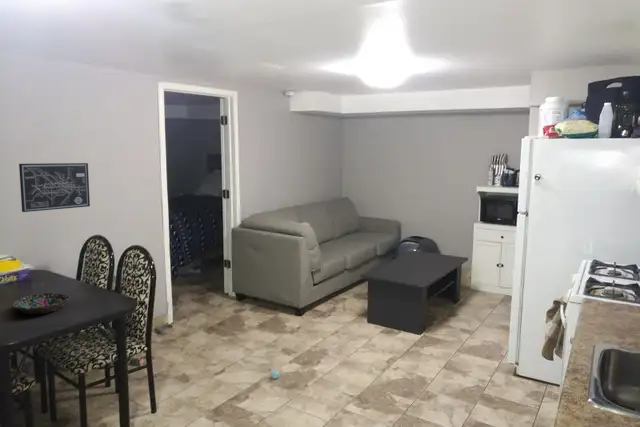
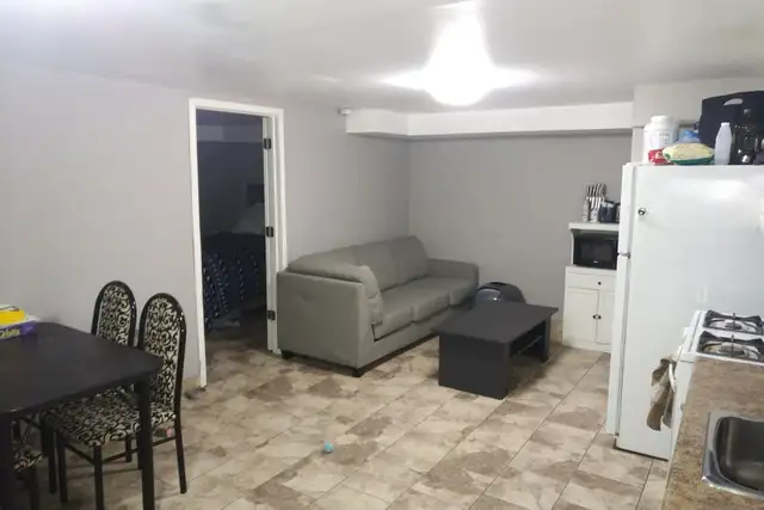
- wall art [18,162,91,213]
- bowl [11,292,71,315]
